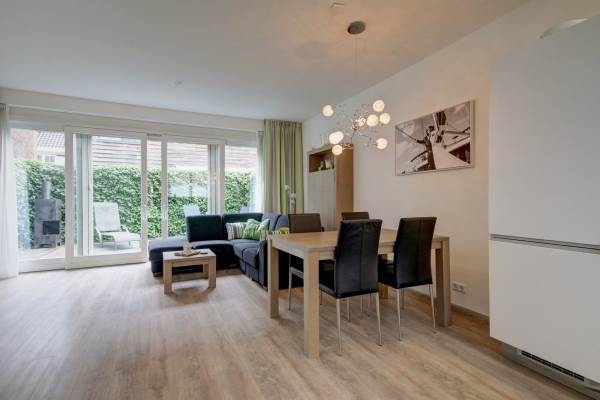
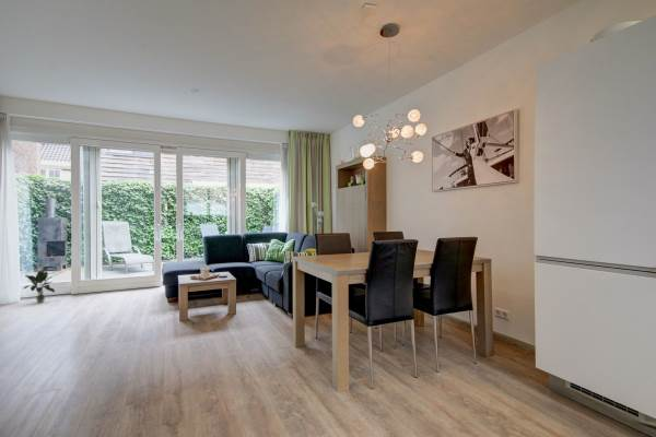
+ potted plant [21,268,56,304]
